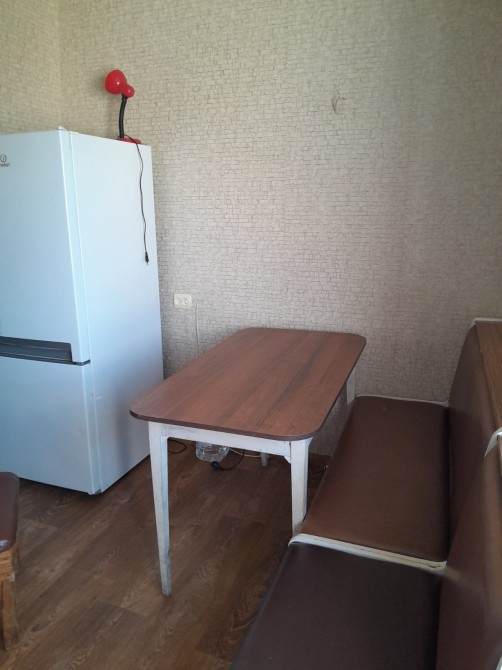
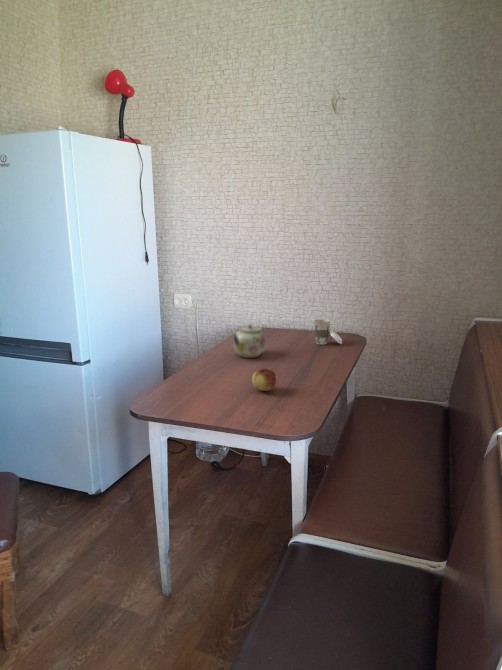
+ cup [312,318,343,346]
+ fruit [251,368,278,392]
+ teapot [230,323,267,359]
